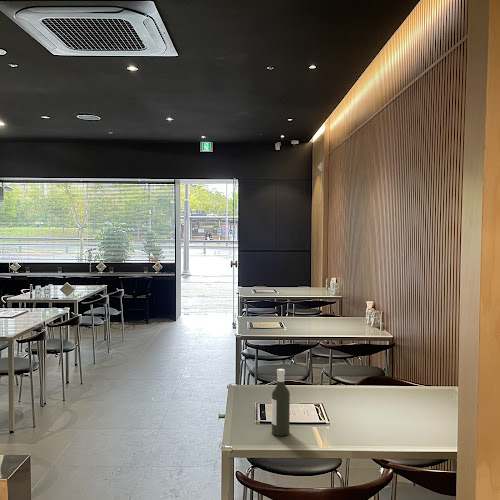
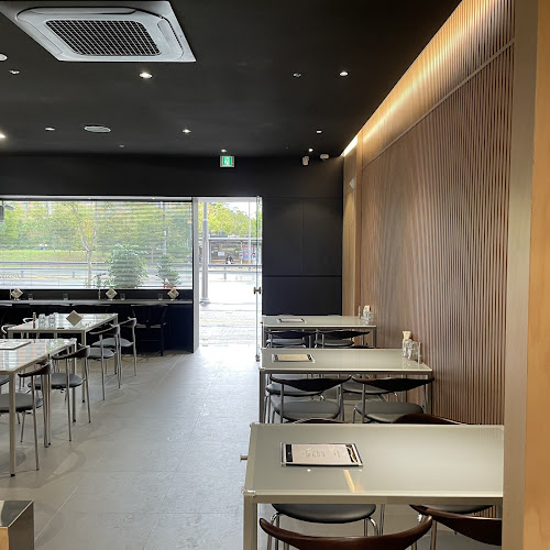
- bottle [271,368,291,437]
